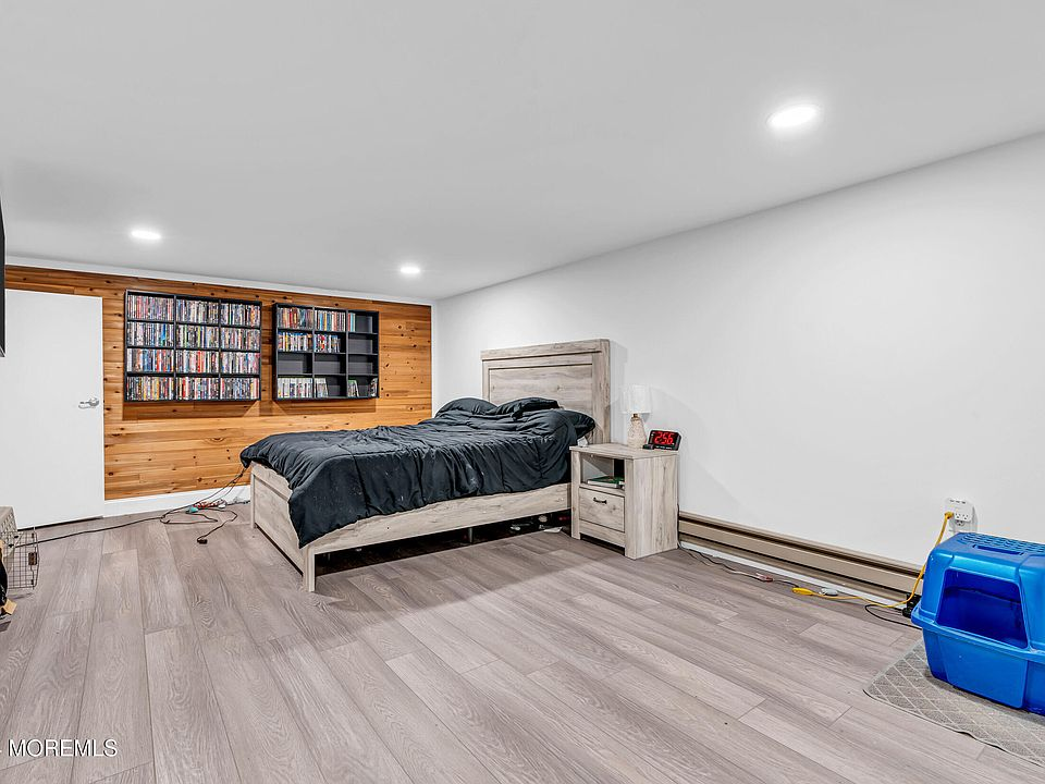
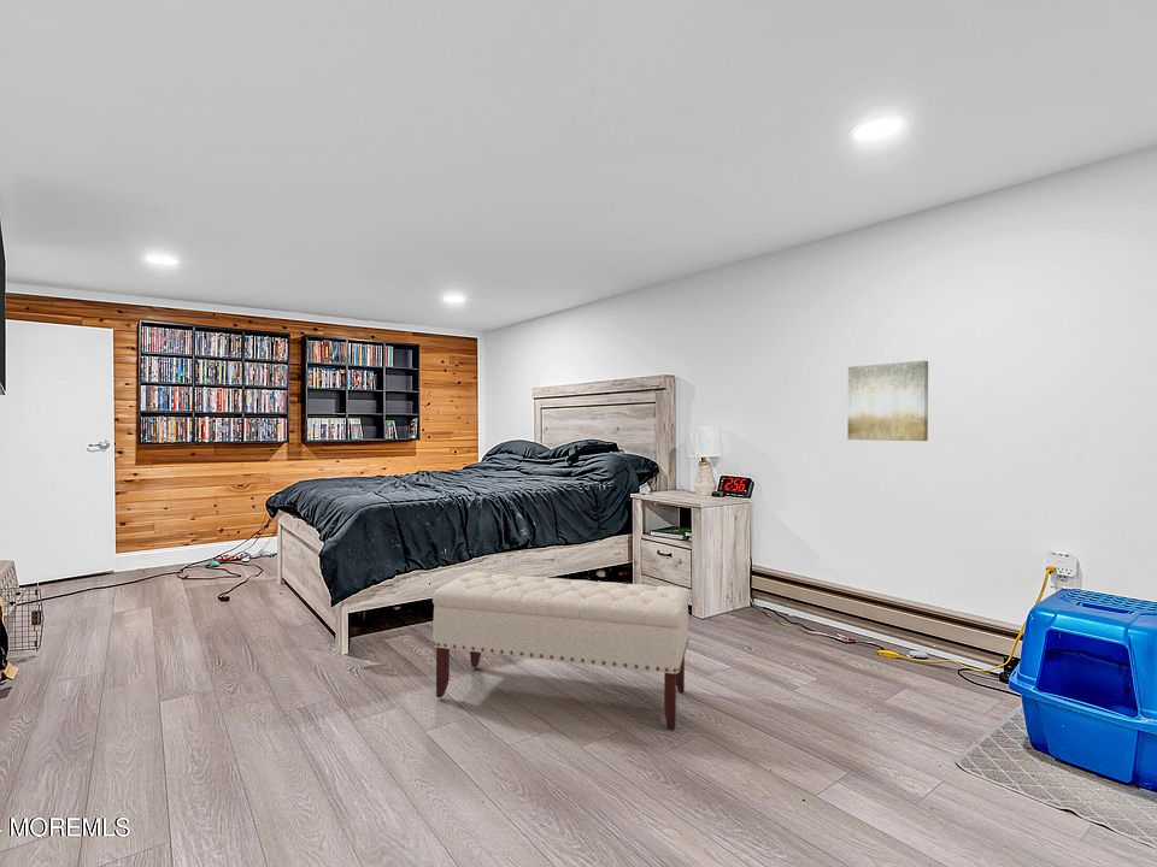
+ wall art [846,360,929,442]
+ bench [431,571,691,731]
